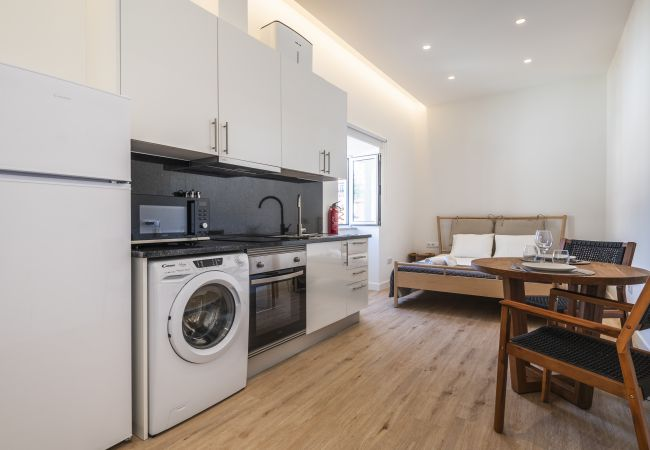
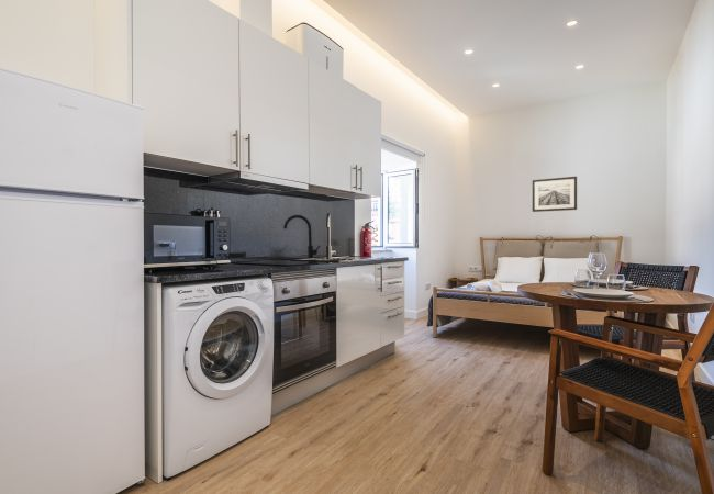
+ wall art [532,176,578,213]
